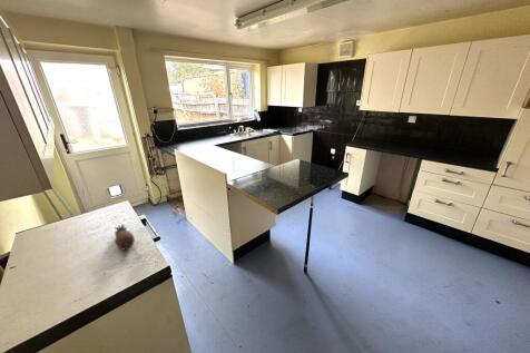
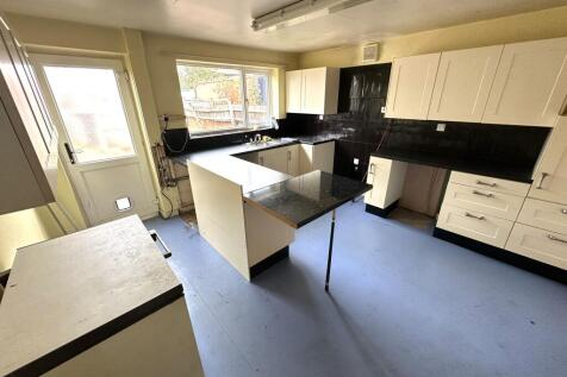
- fruit [114,224,136,251]
